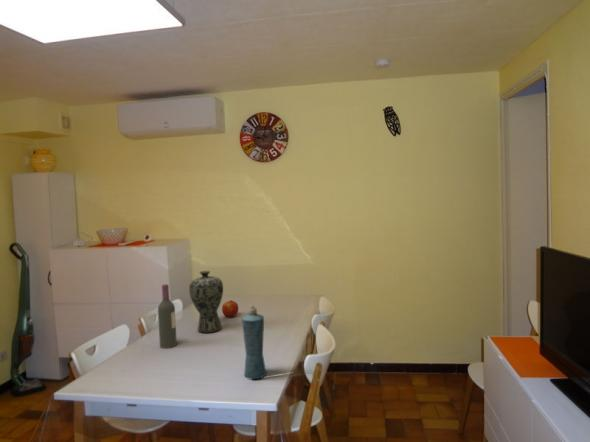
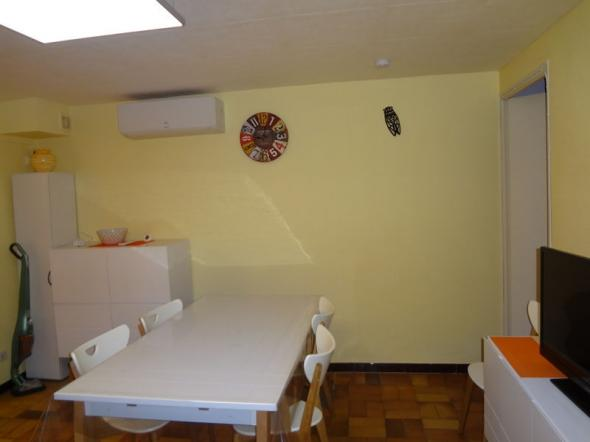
- vase [188,270,224,334]
- squeeze bottle [241,304,267,380]
- wine bottle [157,283,178,350]
- apple [221,299,239,318]
